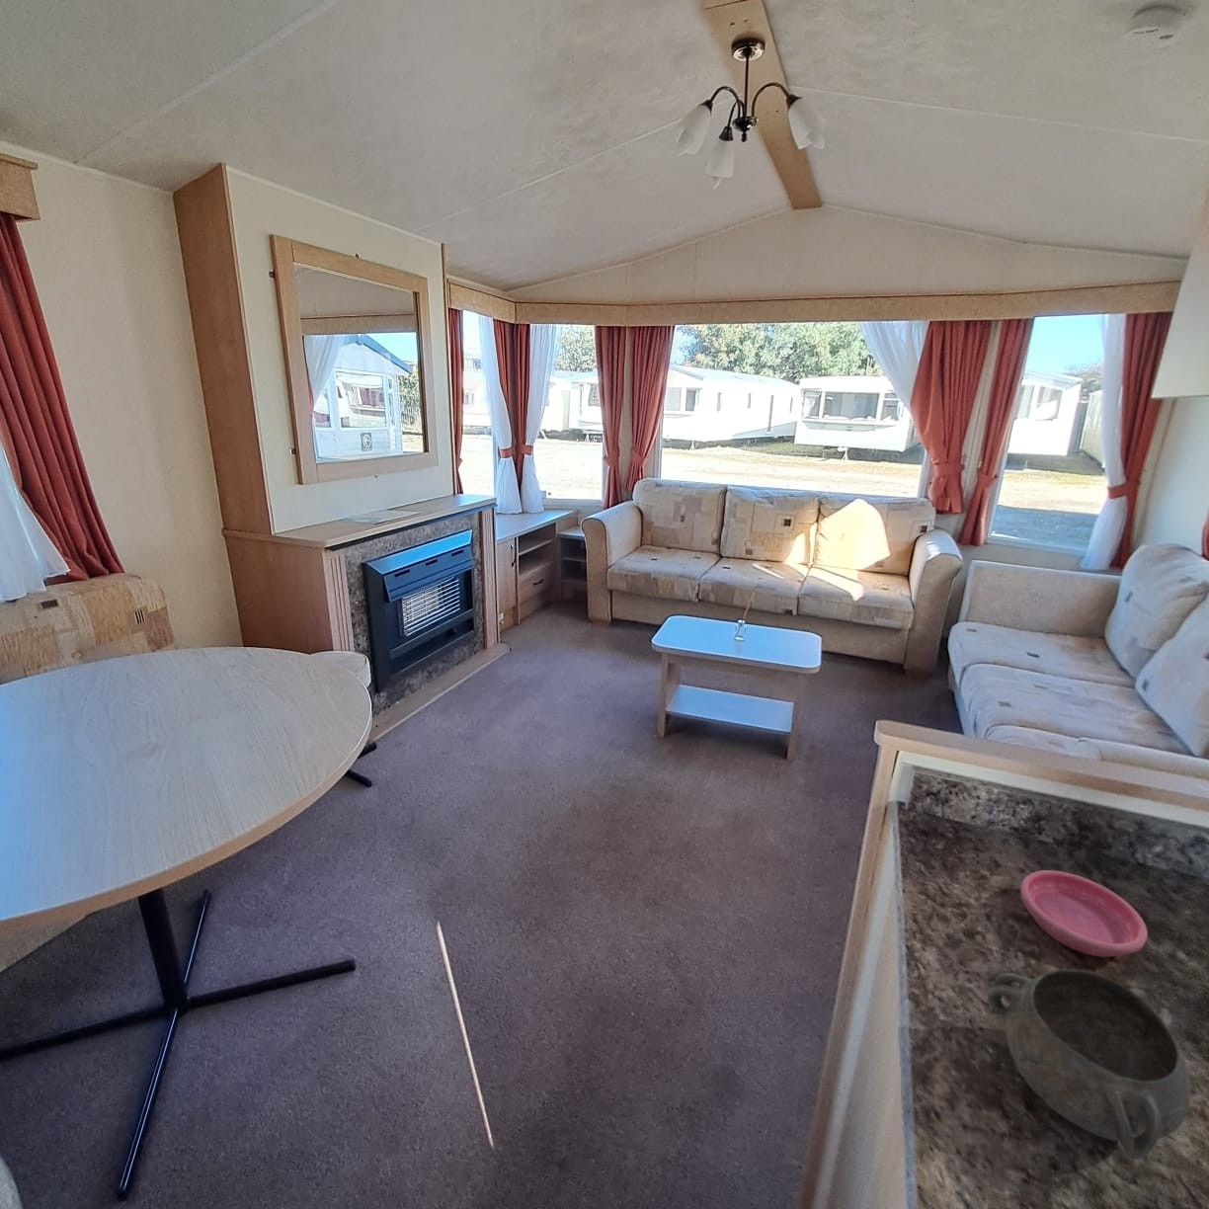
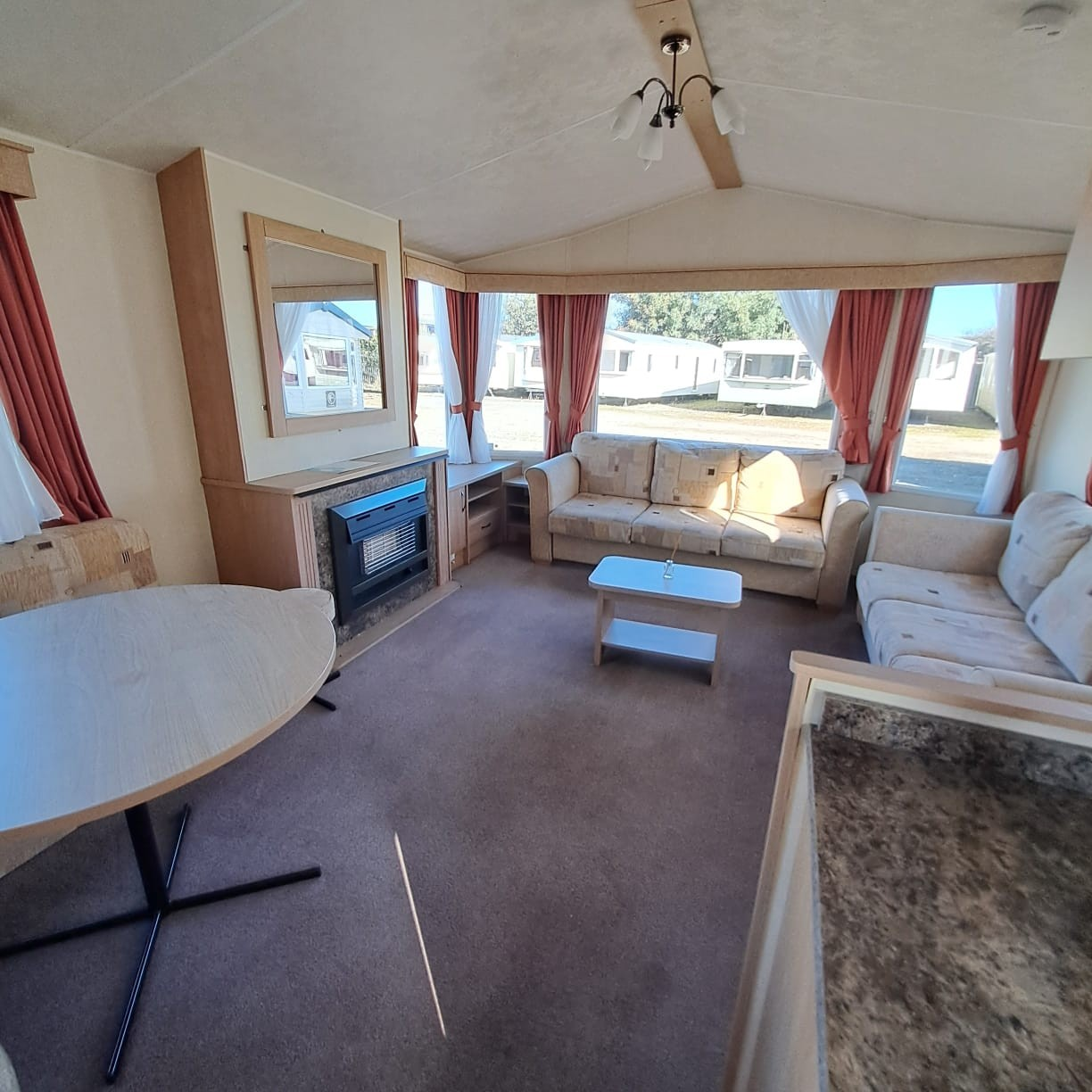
- saucer [1020,869,1149,958]
- decorative bowl [986,968,1192,1161]
